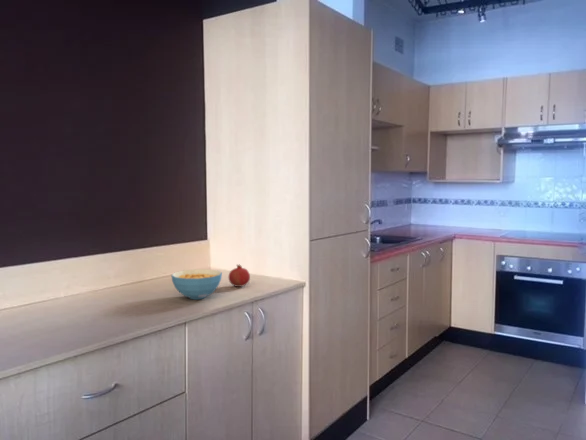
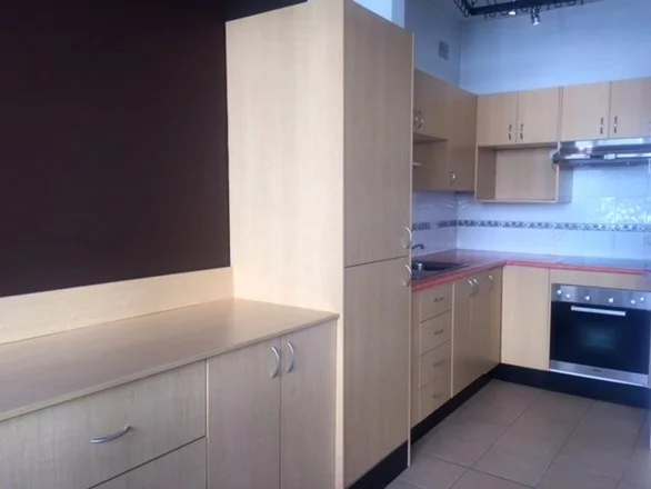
- cereal bowl [170,268,223,300]
- fruit [228,263,251,288]
